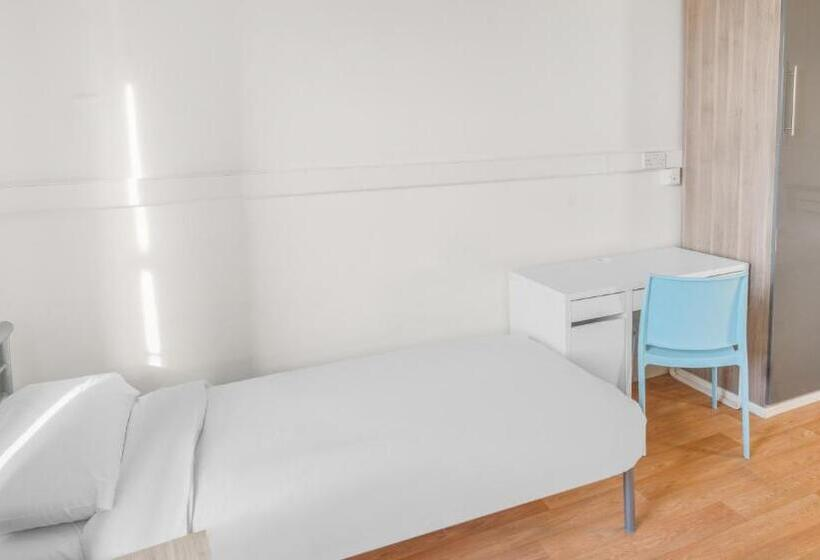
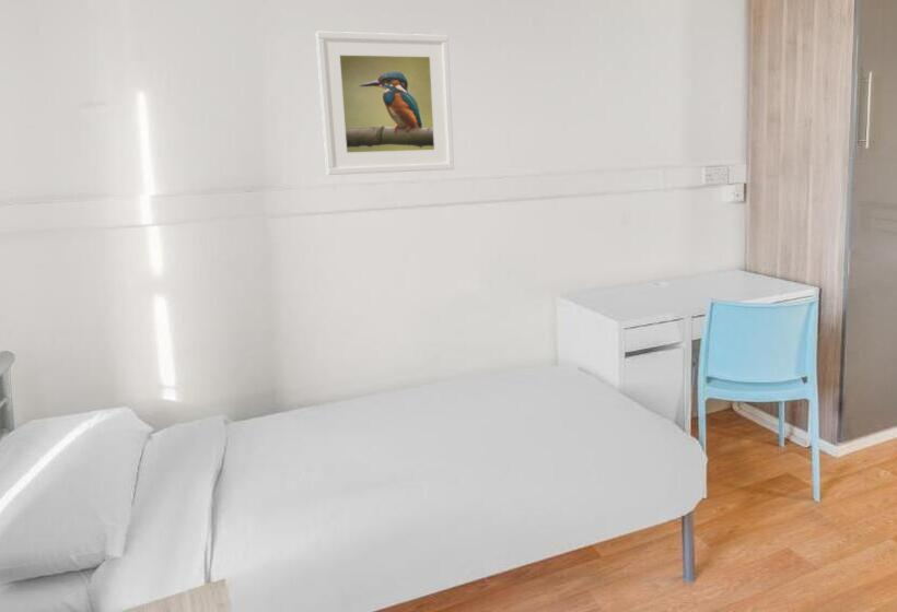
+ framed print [315,31,455,176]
